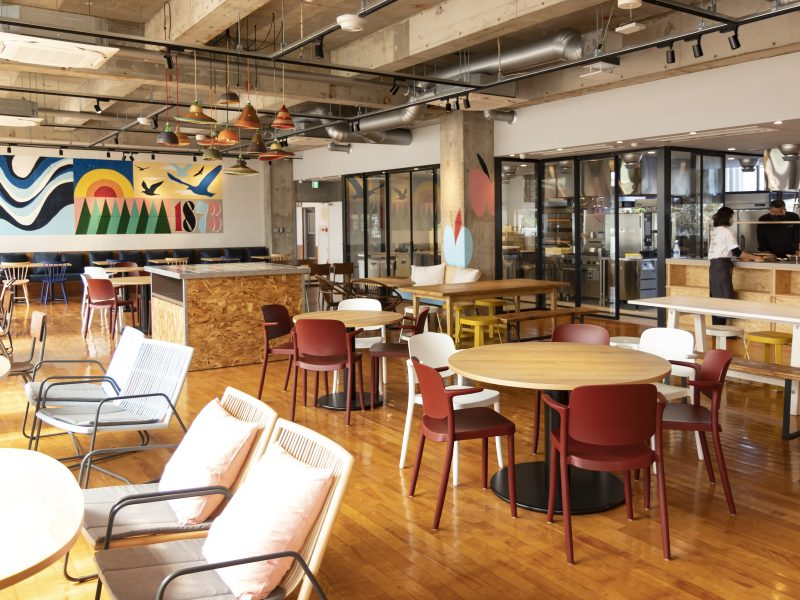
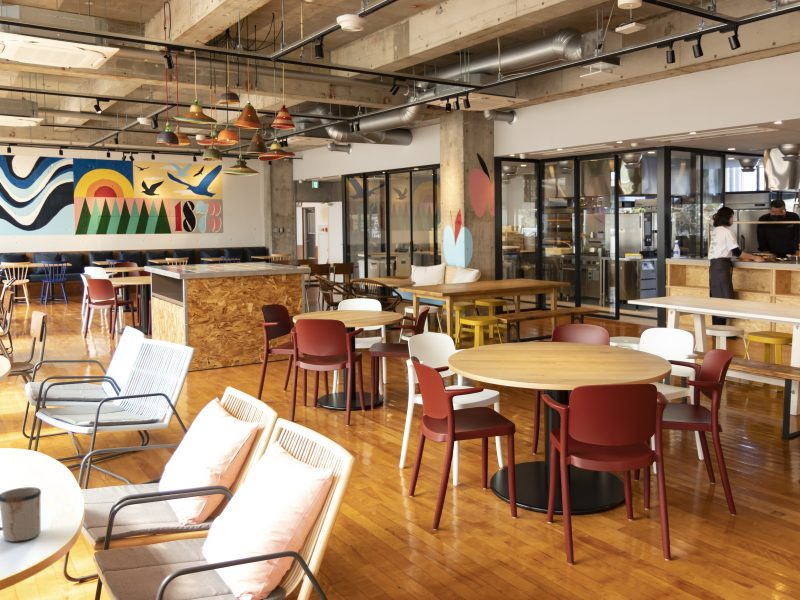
+ mug [0,486,42,543]
